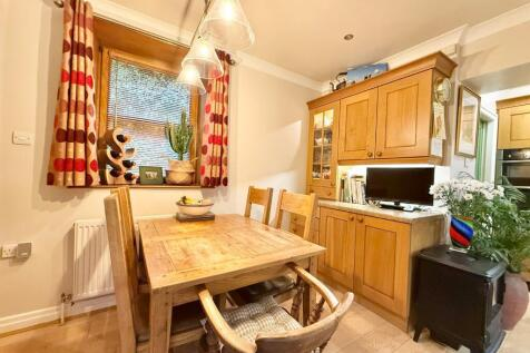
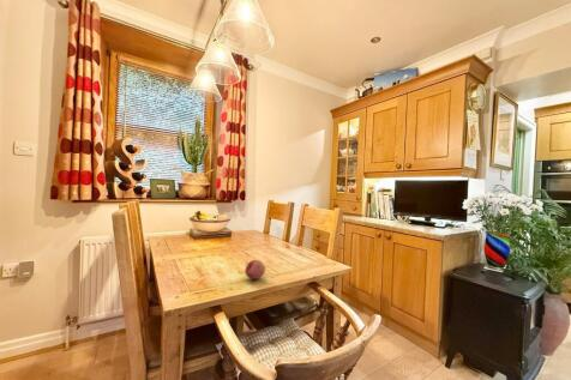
+ fruit [244,259,266,281]
